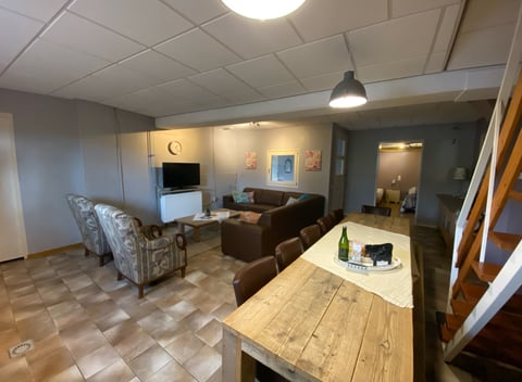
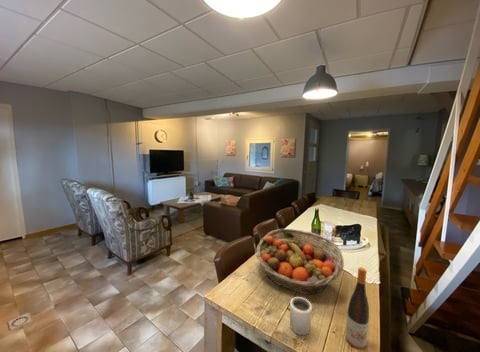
+ wine bottle [345,266,370,350]
+ fruit basket [255,228,345,295]
+ mug [289,296,313,336]
